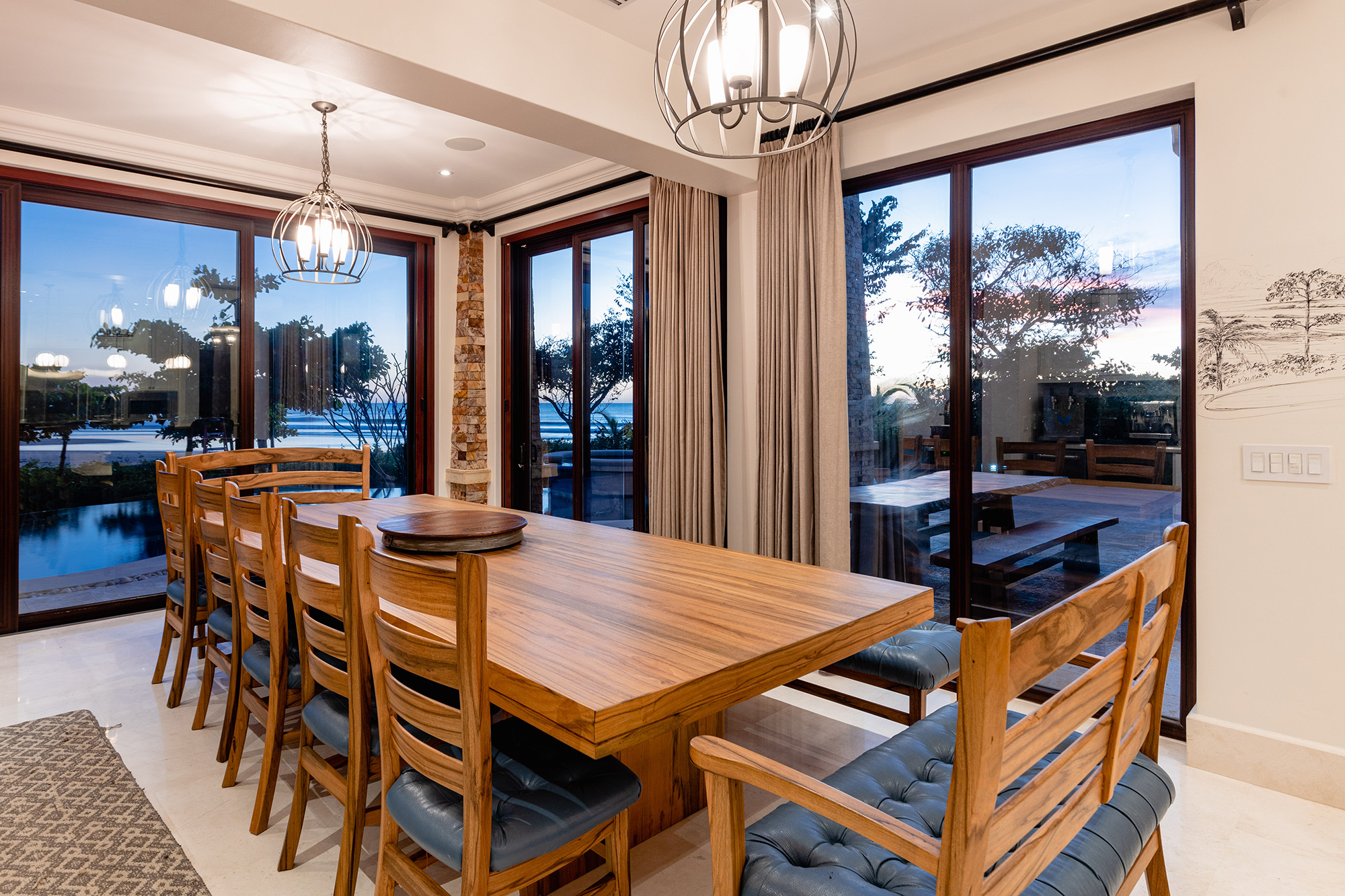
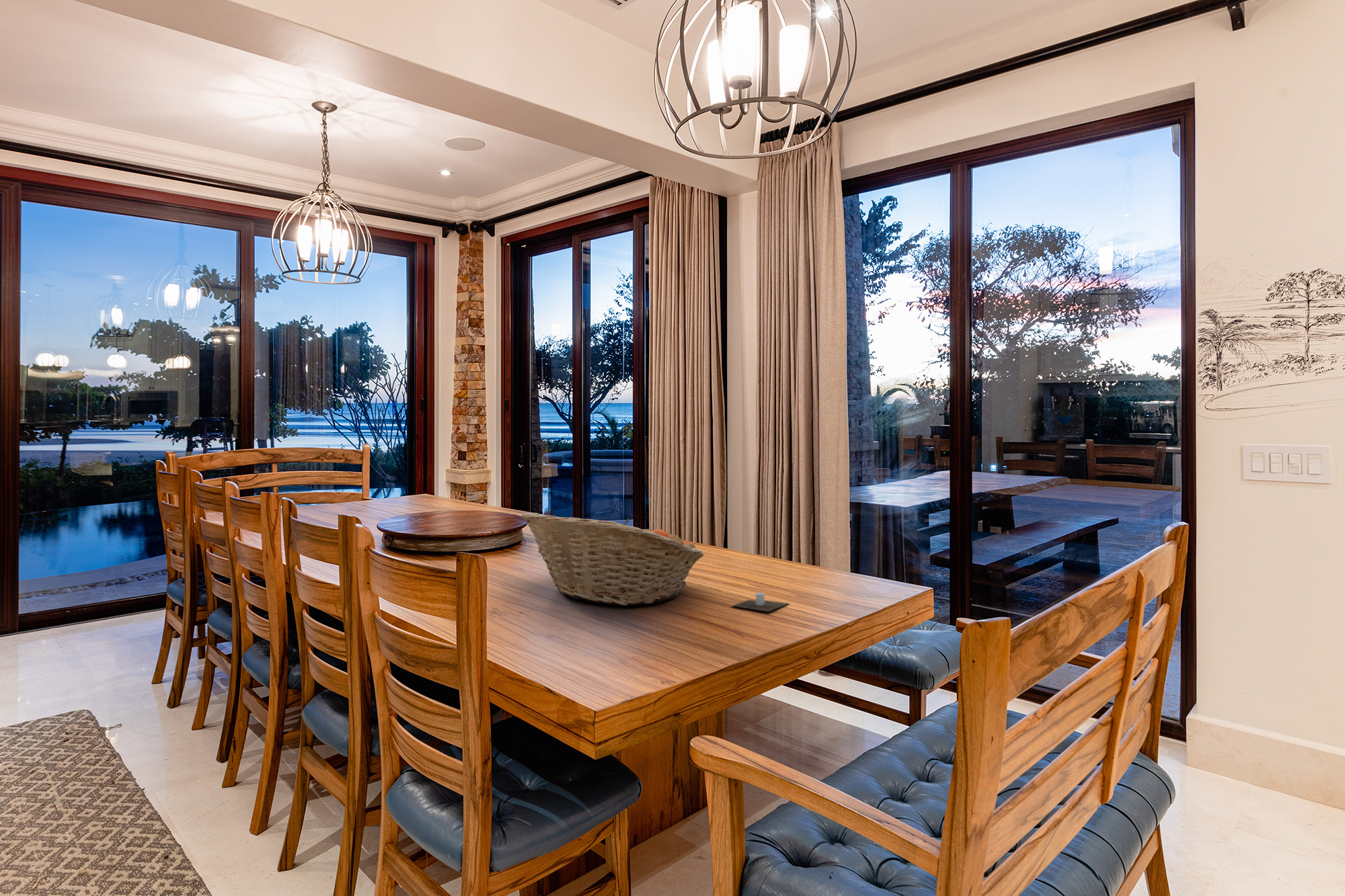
+ cup [730,592,789,612]
+ fruit basket [521,512,705,606]
